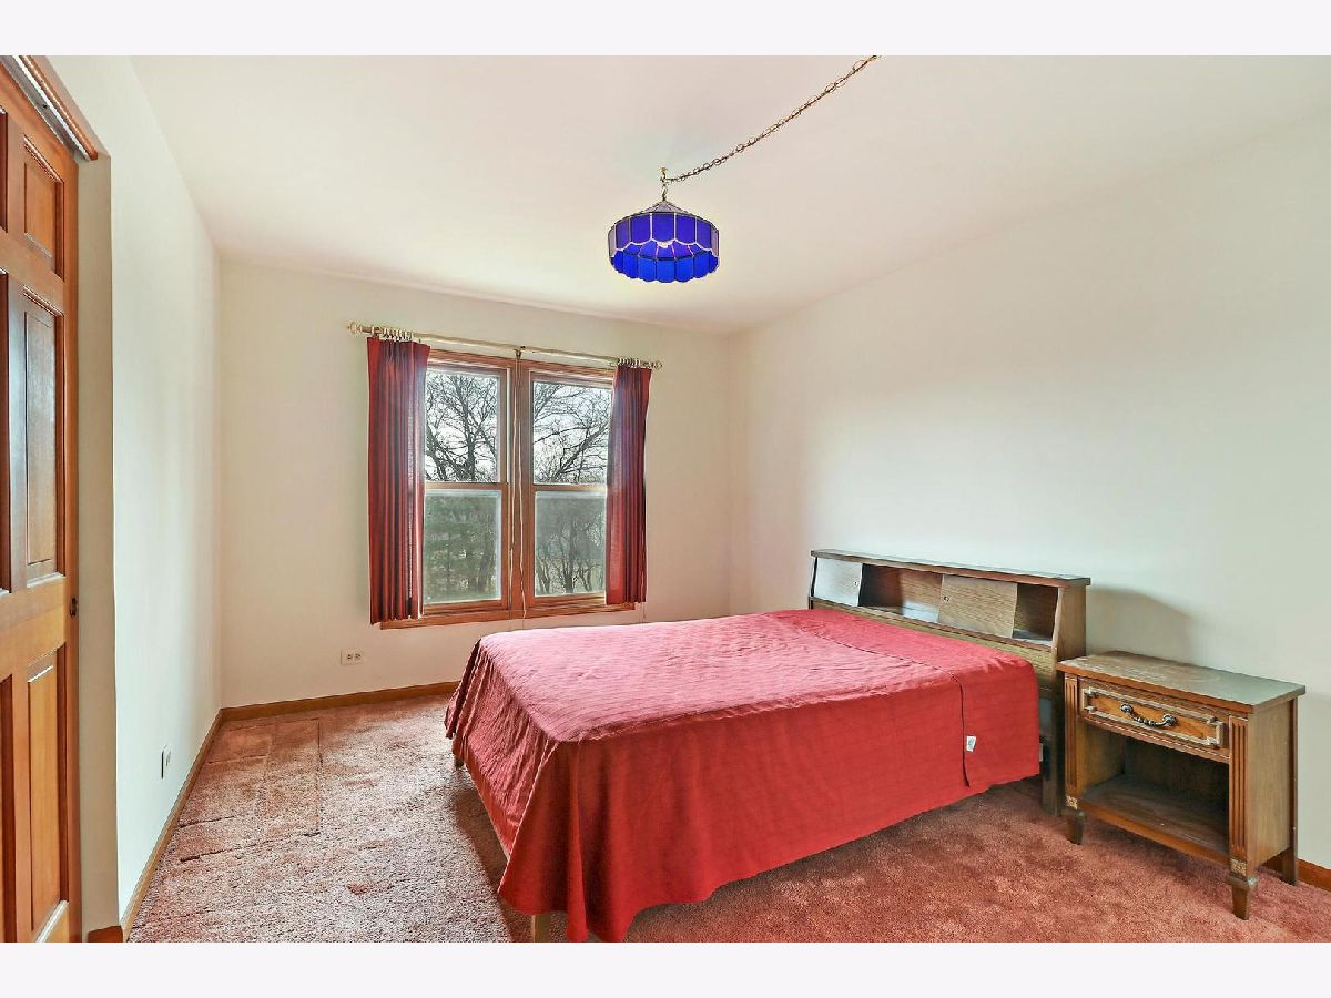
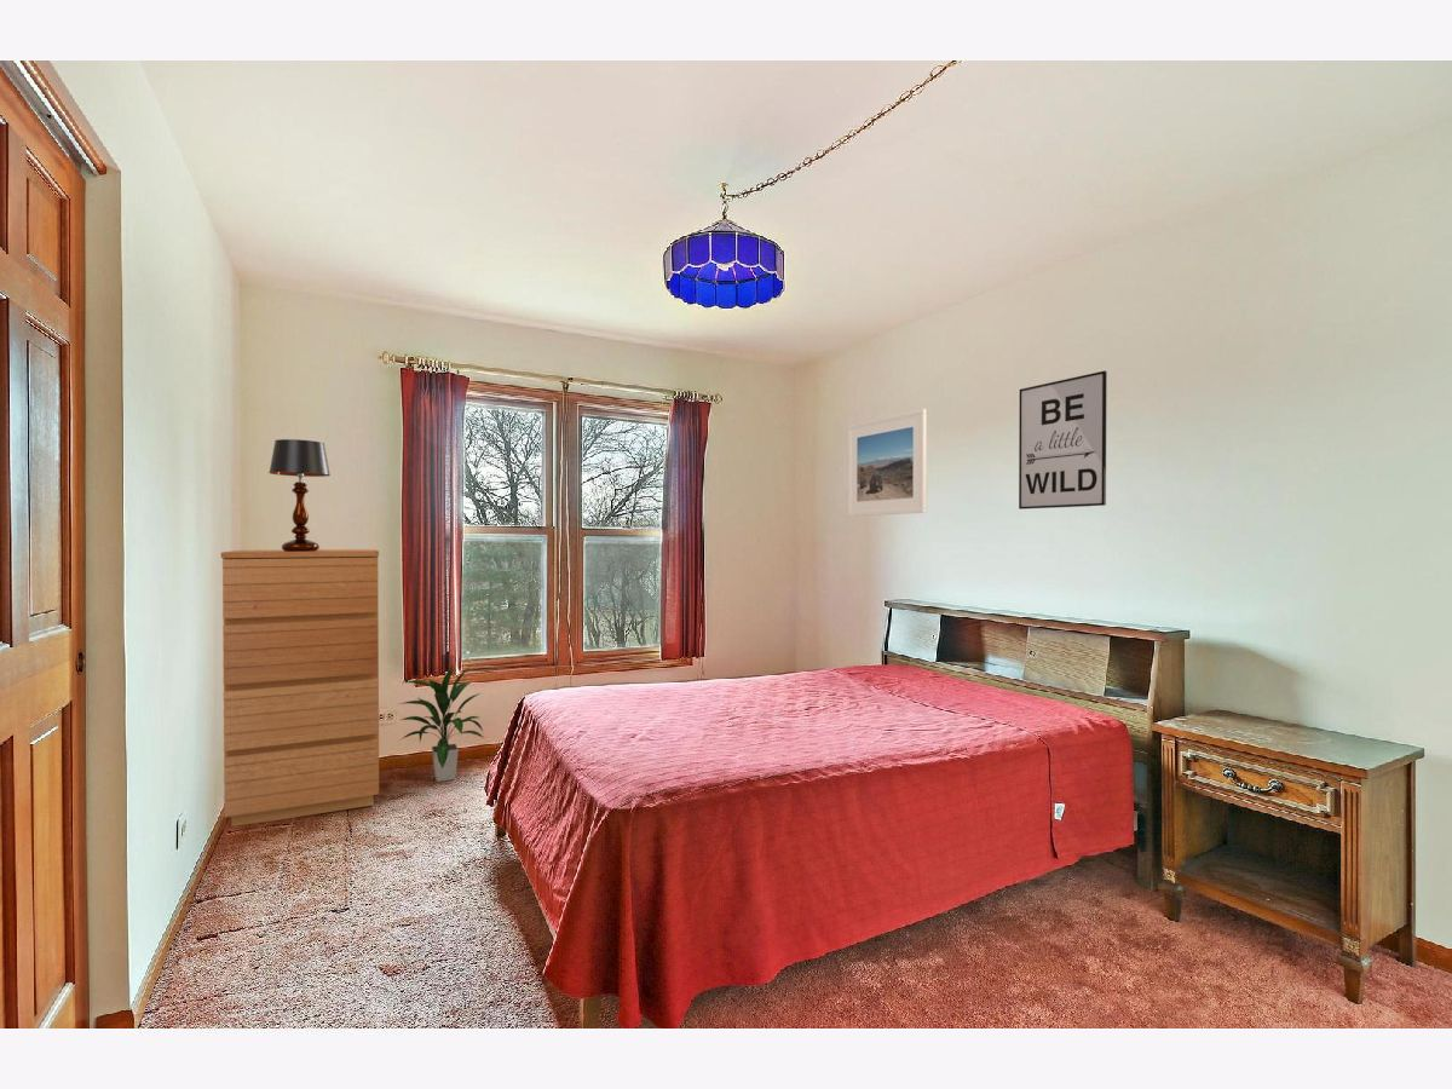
+ wall art [1018,370,1108,511]
+ table lamp [267,438,332,552]
+ dresser [220,548,380,828]
+ indoor plant [396,663,485,783]
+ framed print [847,408,928,517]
